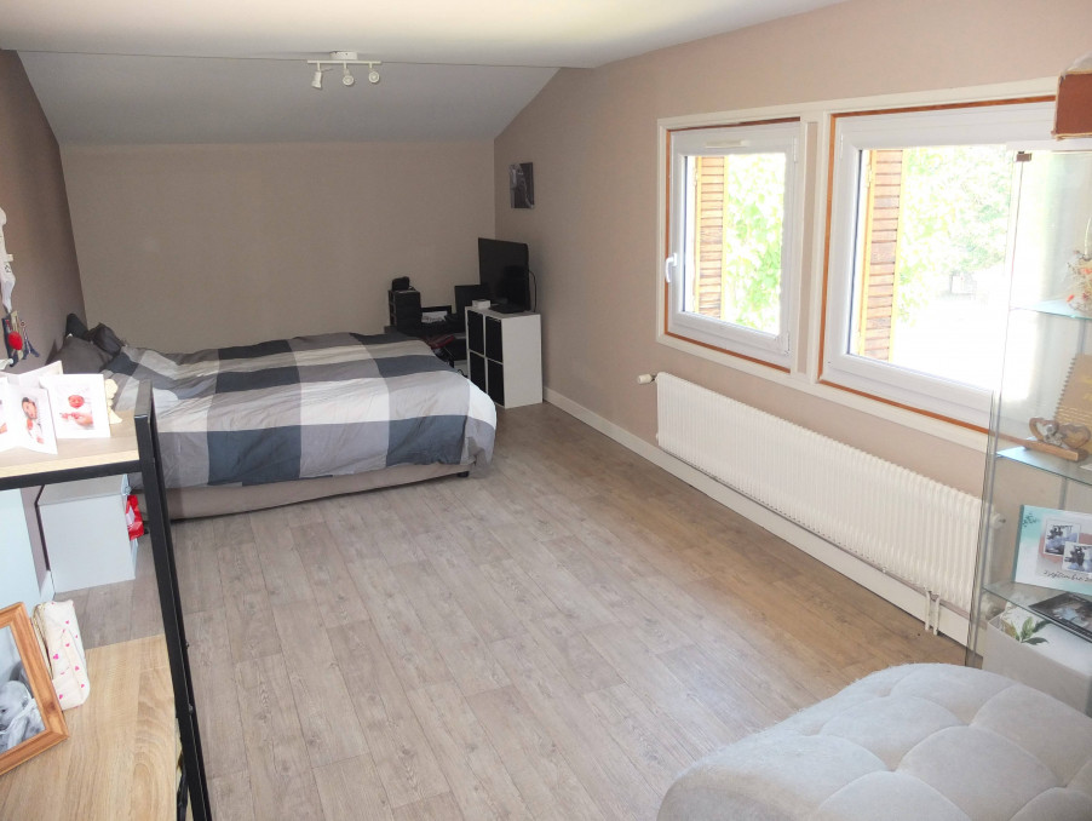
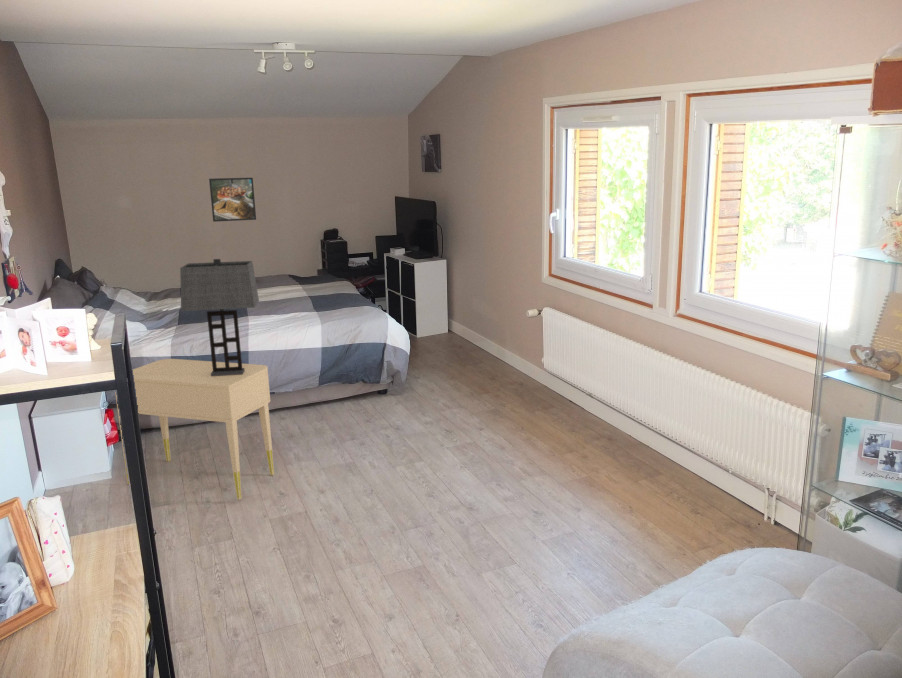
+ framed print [208,177,257,223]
+ nightstand [114,358,275,501]
+ table lamp [179,258,260,376]
